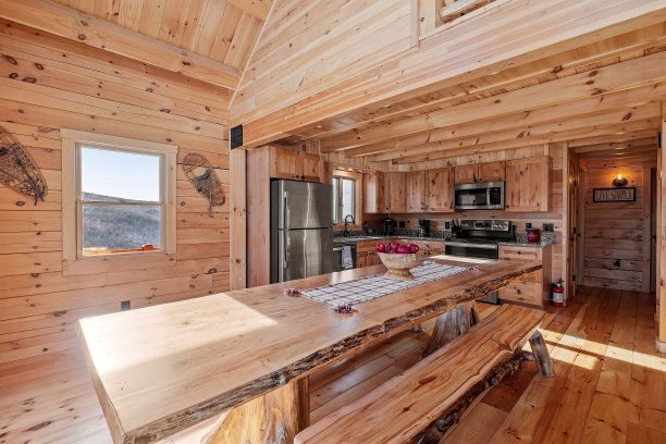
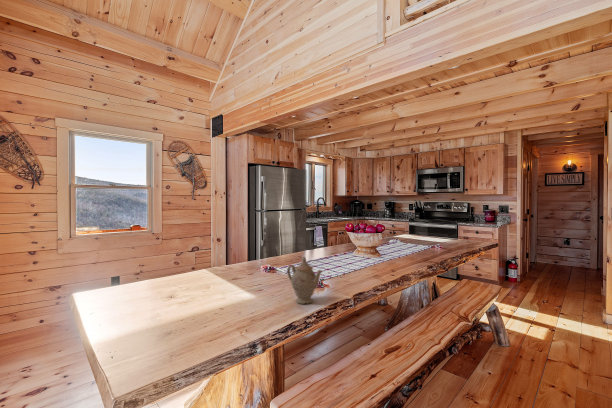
+ chinaware [286,256,324,305]
